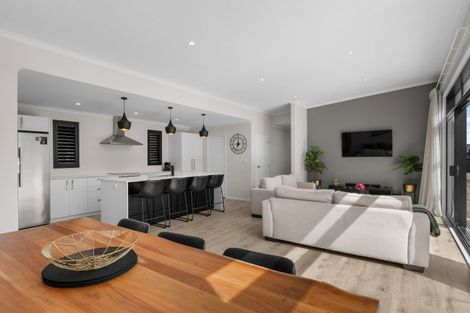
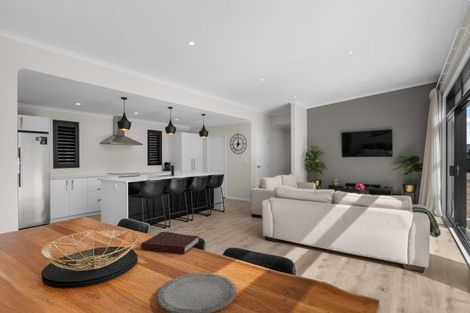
+ notebook [140,232,200,254]
+ plate [156,272,237,313]
